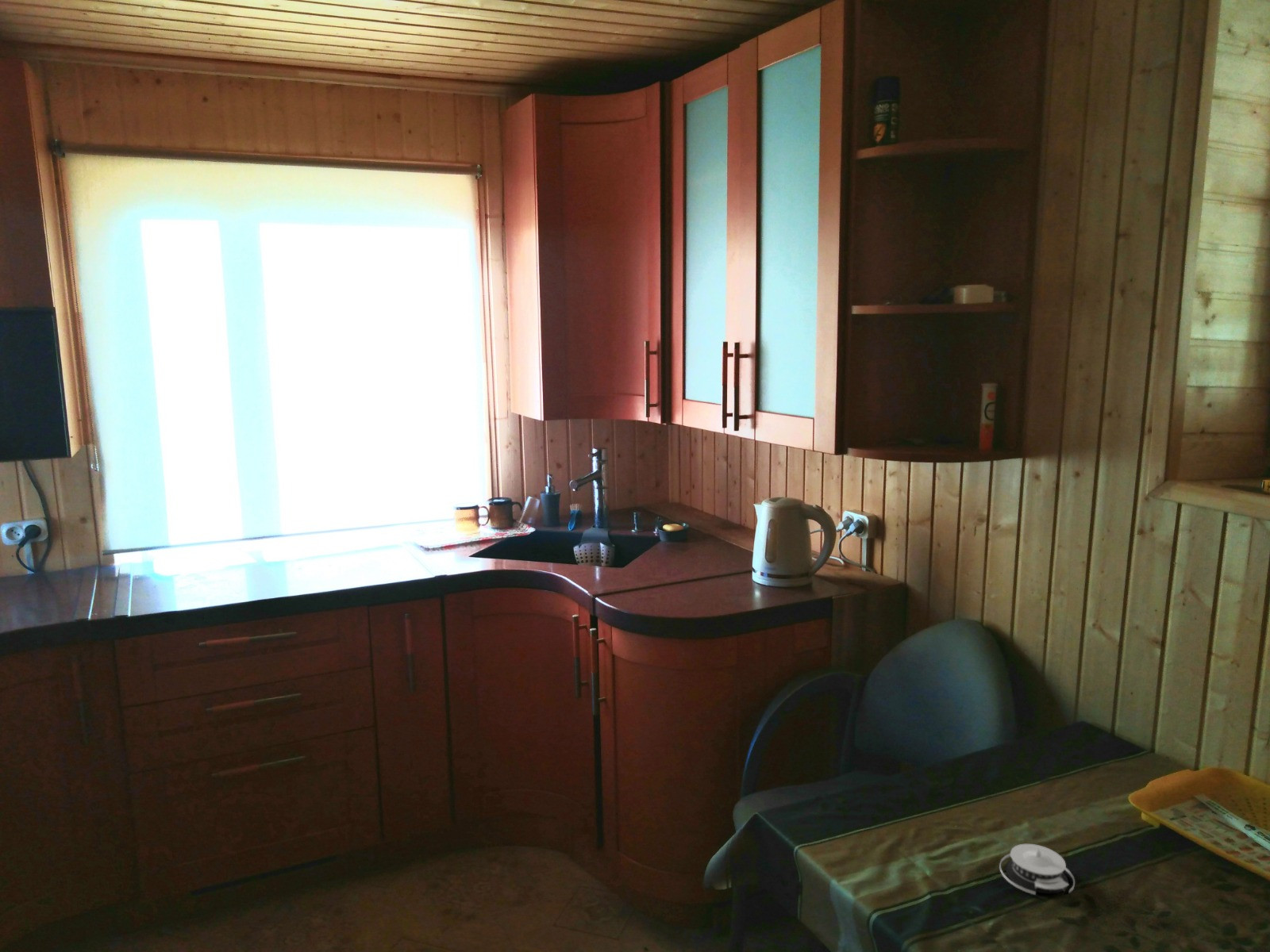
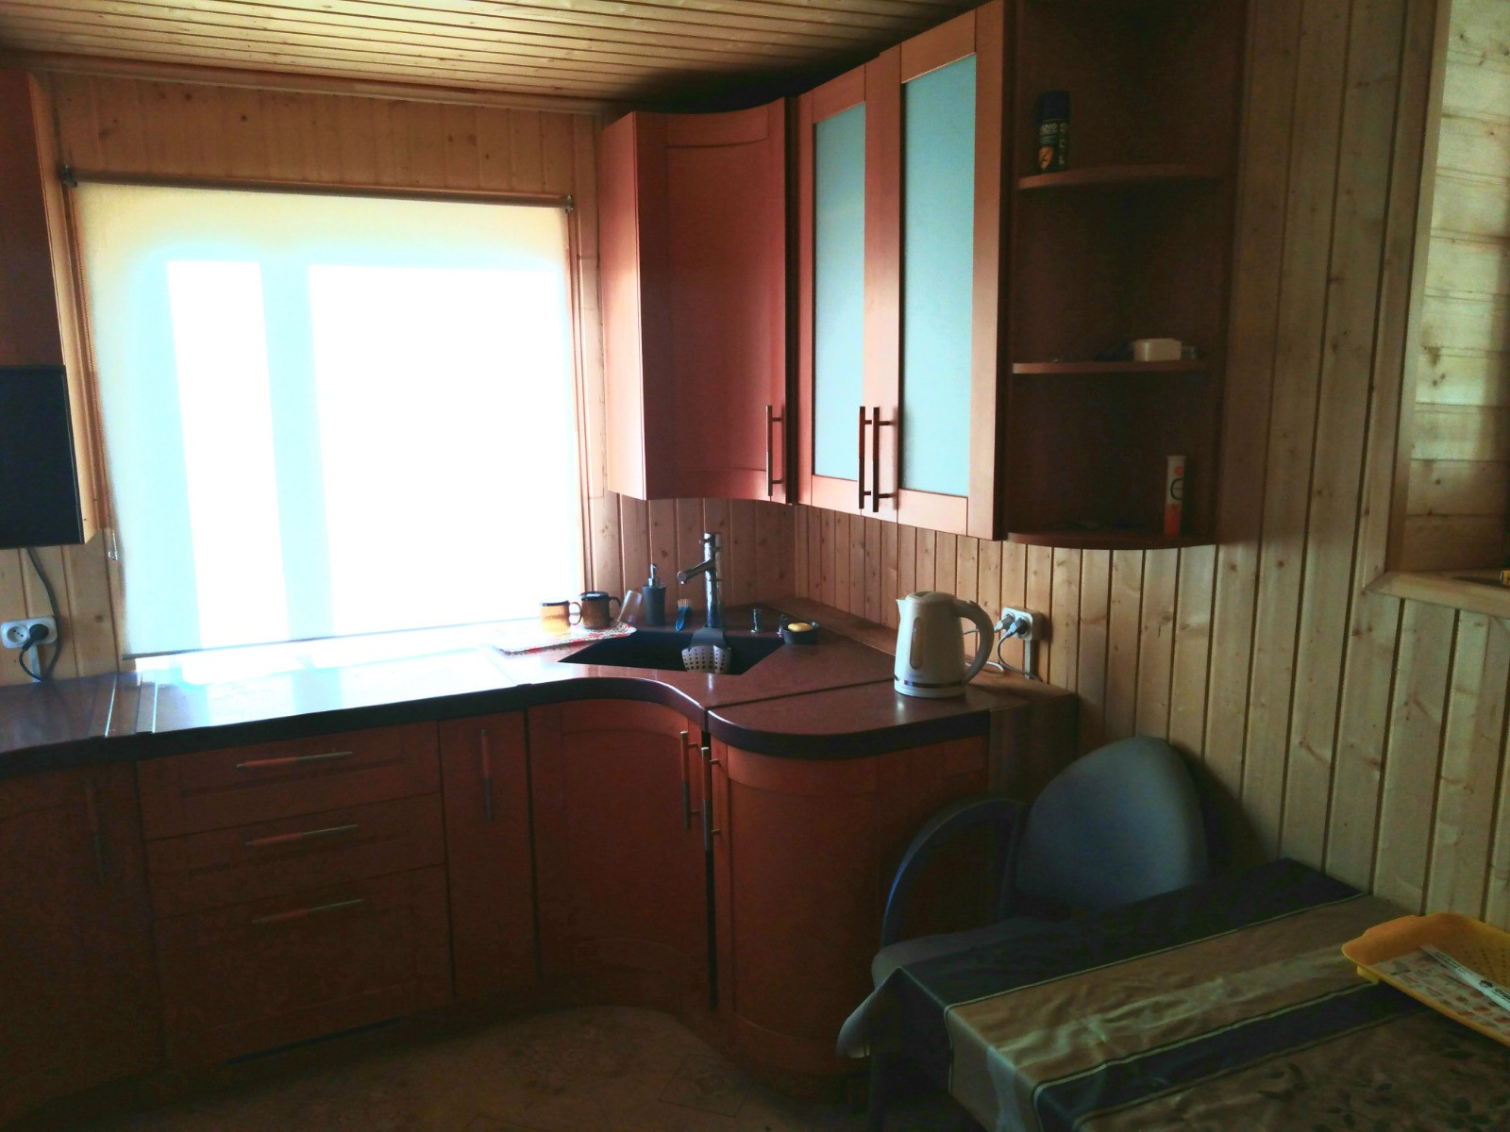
- architectural model [999,843,1076,896]
